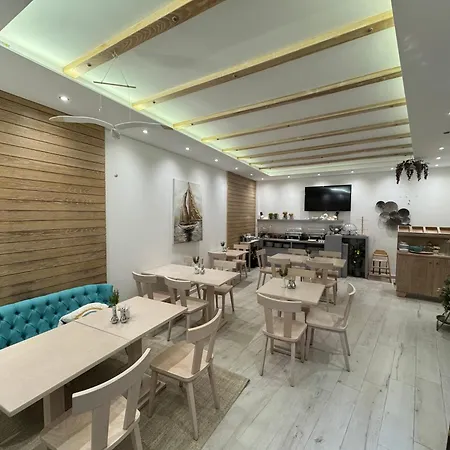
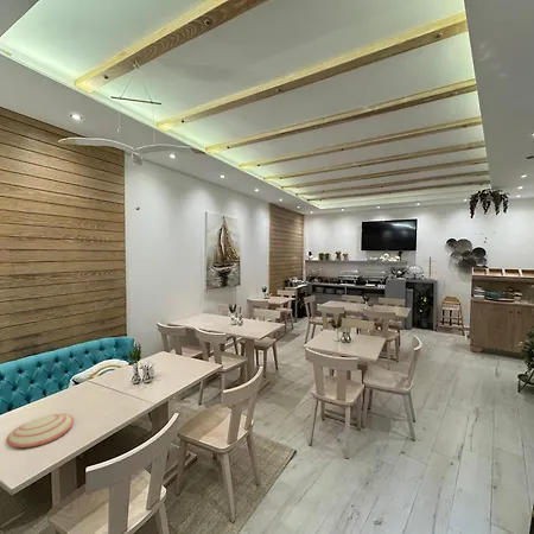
+ plate [5,413,75,449]
